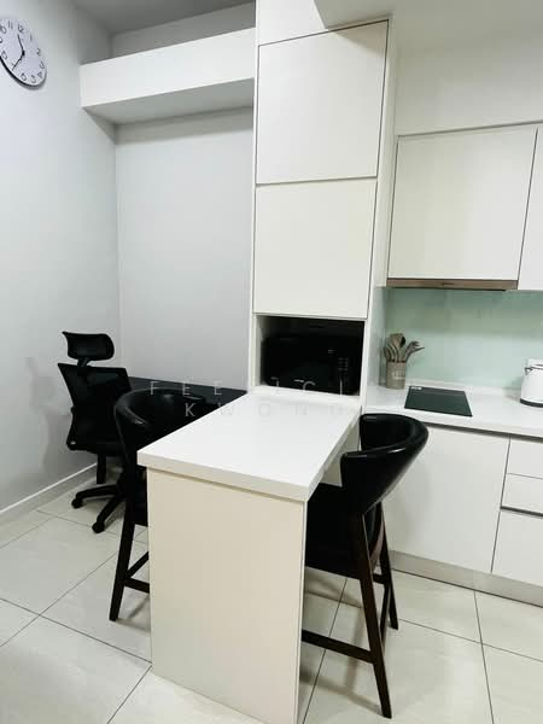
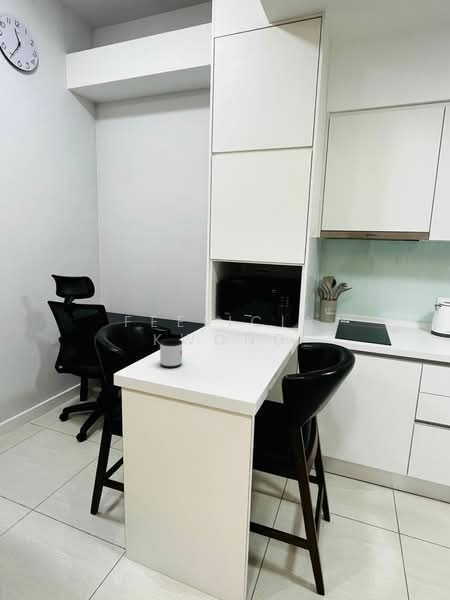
+ mug [159,337,183,369]
